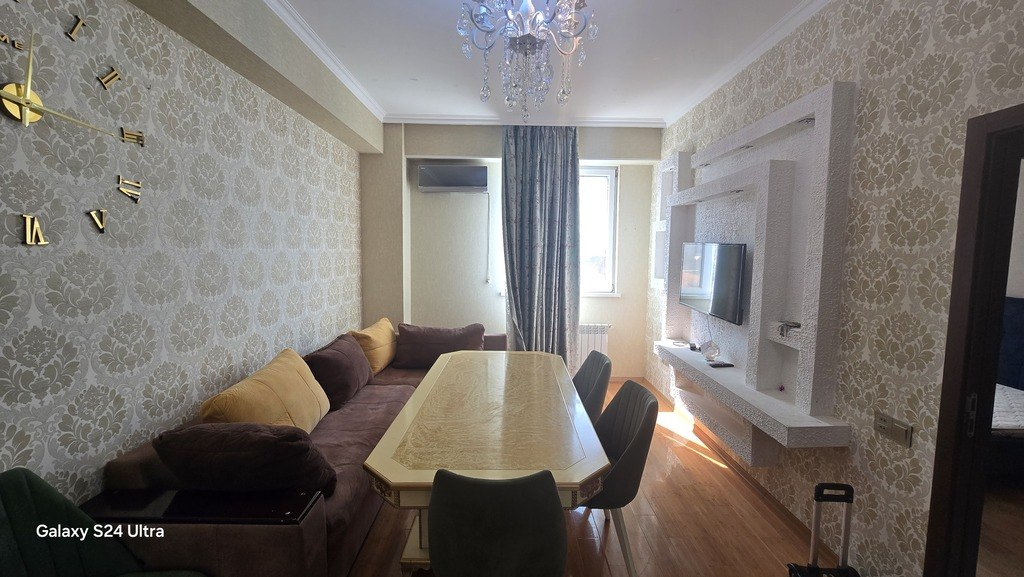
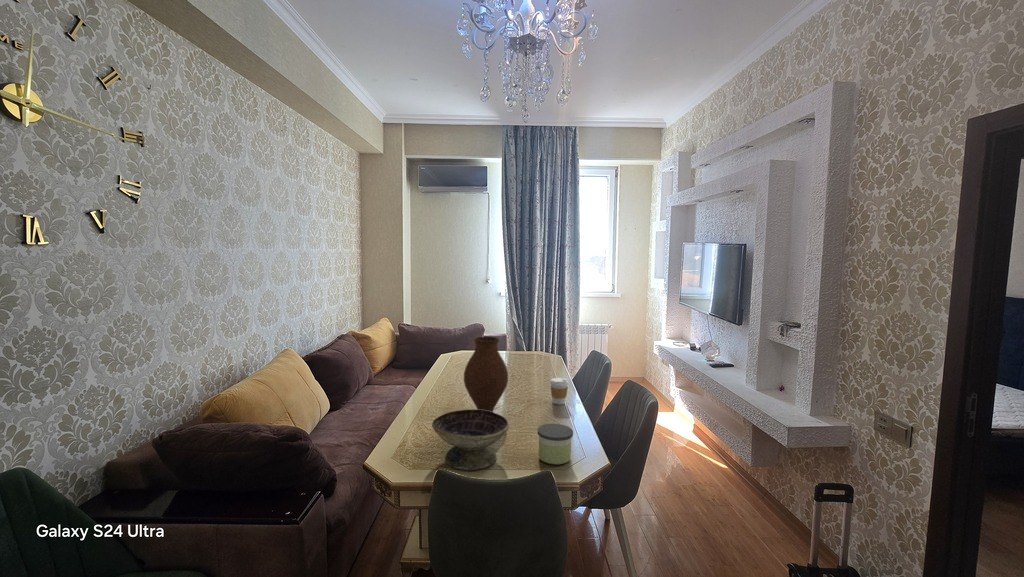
+ candle [537,423,574,465]
+ decorative bowl [431,409,510,471]
+ coffee cup [549,377,569,405]
+ vase [463,335,509,413]
